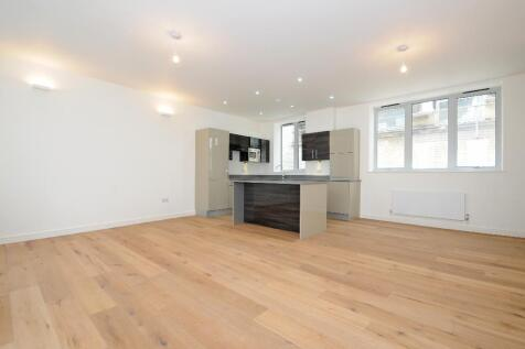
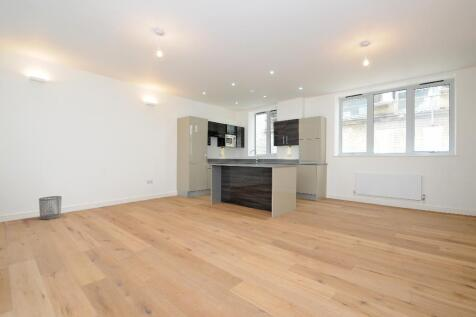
+ waste bin [38,195,63,220]
